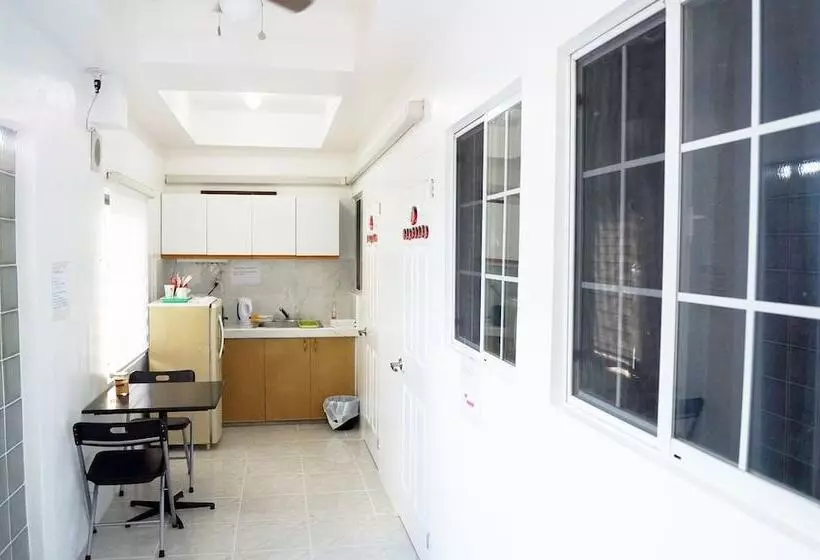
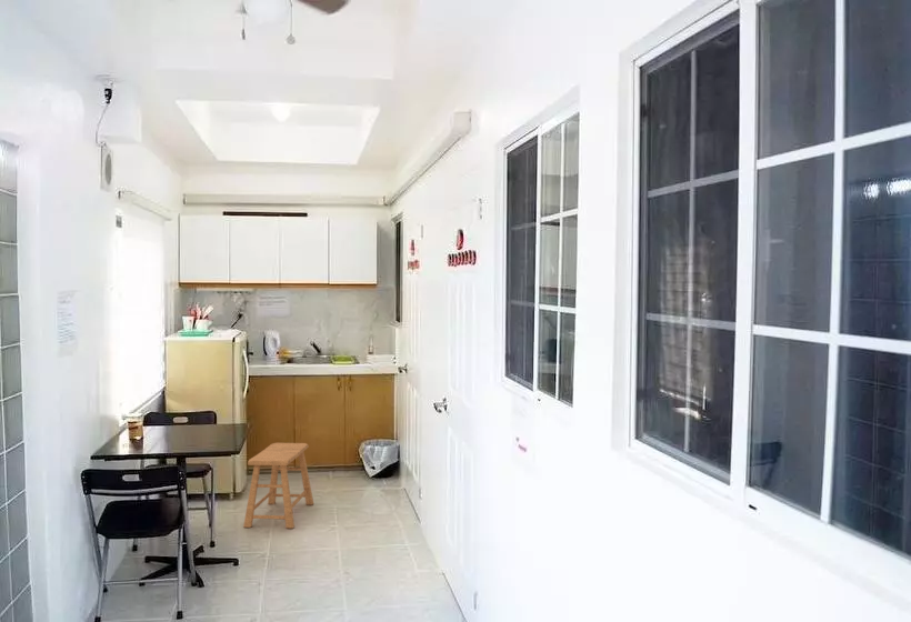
+ stool [242,442,314,530]
